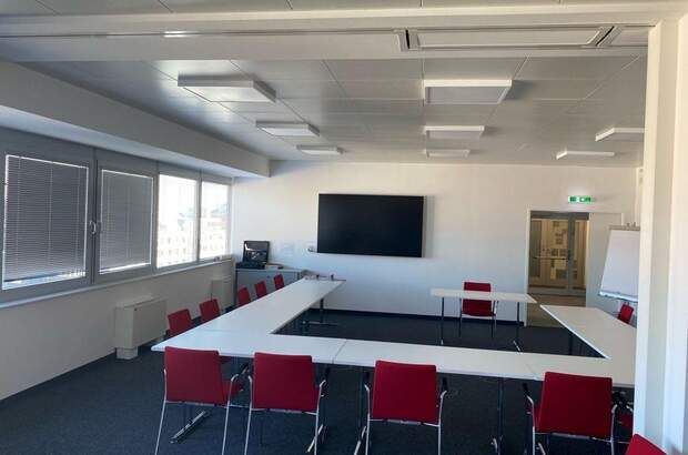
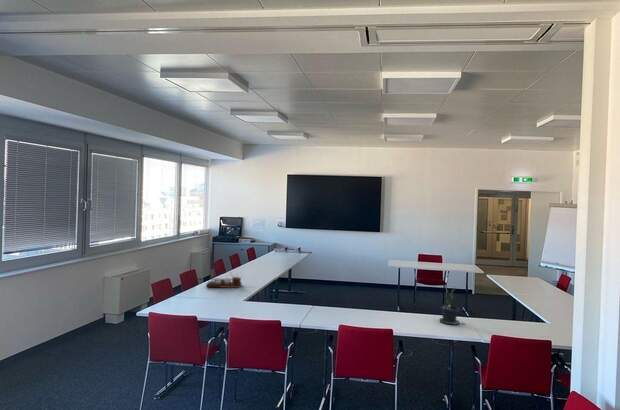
+ desk organizer [205,268,245,289]
+ potted plant [439,286,465,326]
